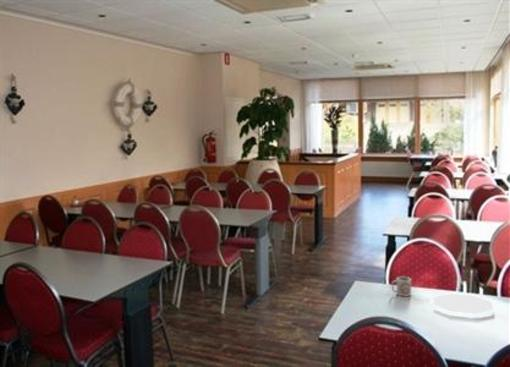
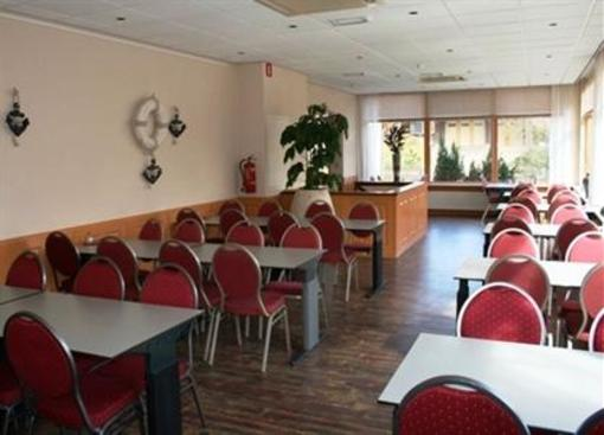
- plate [432,293,494,315]
- cup [390,276,412,297]
